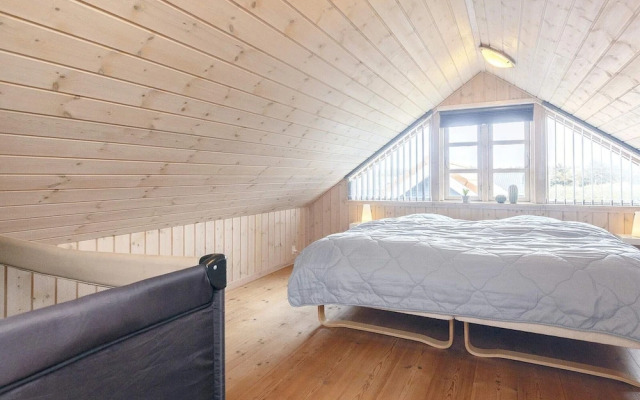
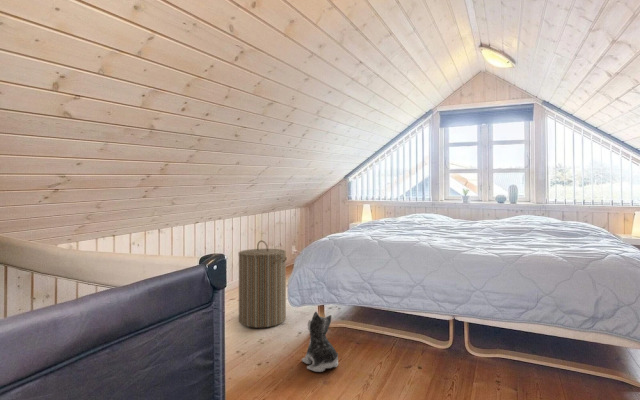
+ laundry hamper [238,240,288,329]
+ plush toy [301,311,339,373]
